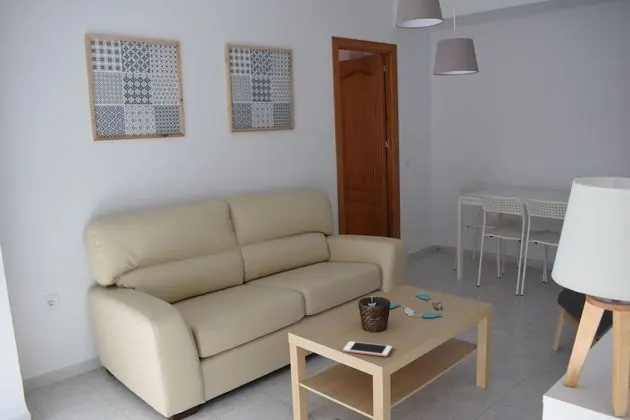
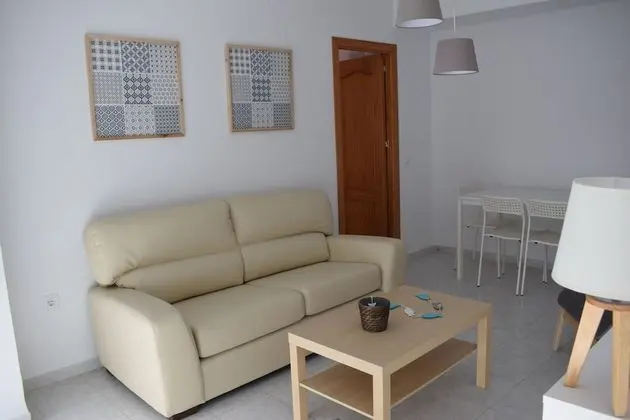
- cell phone [342,340,393,358]
